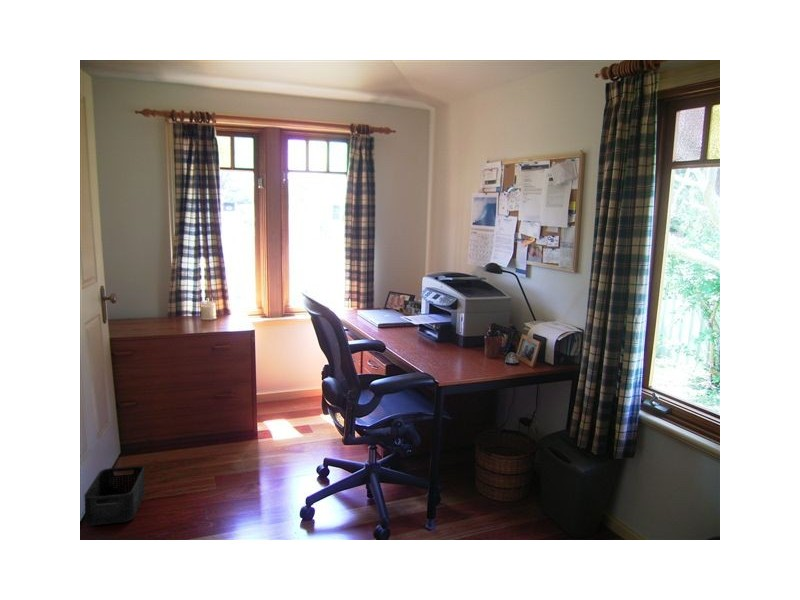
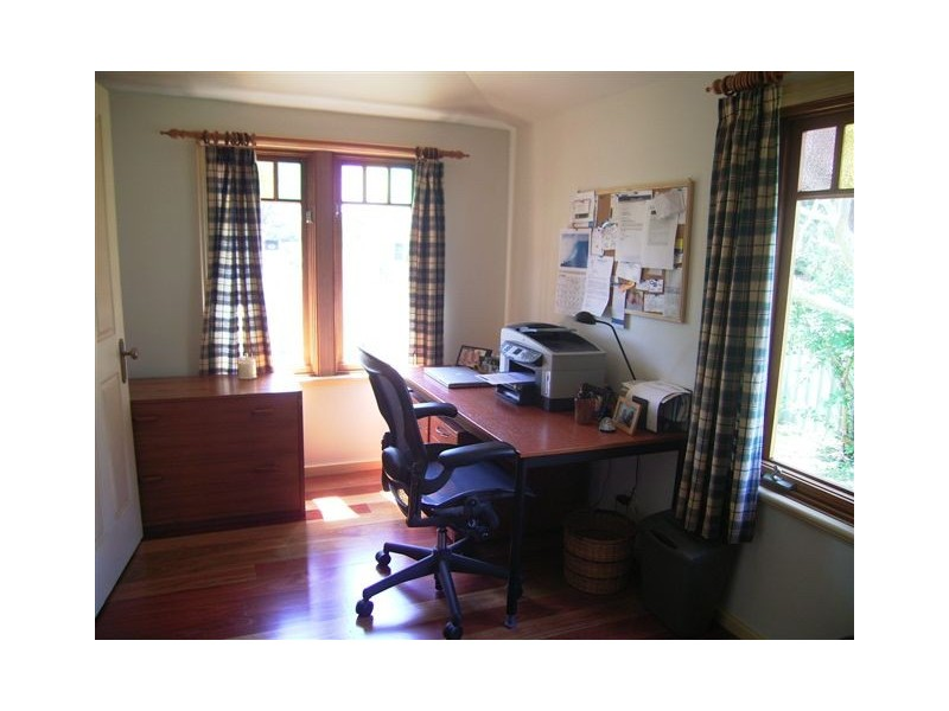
- storage bin [83,465,146,526]
